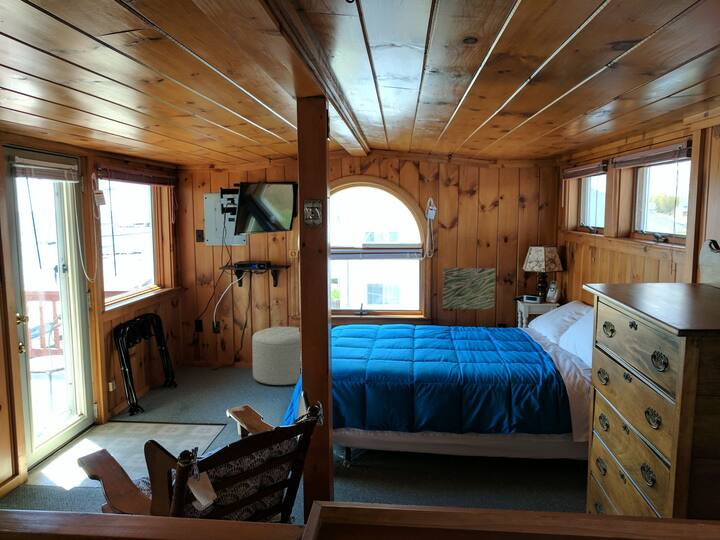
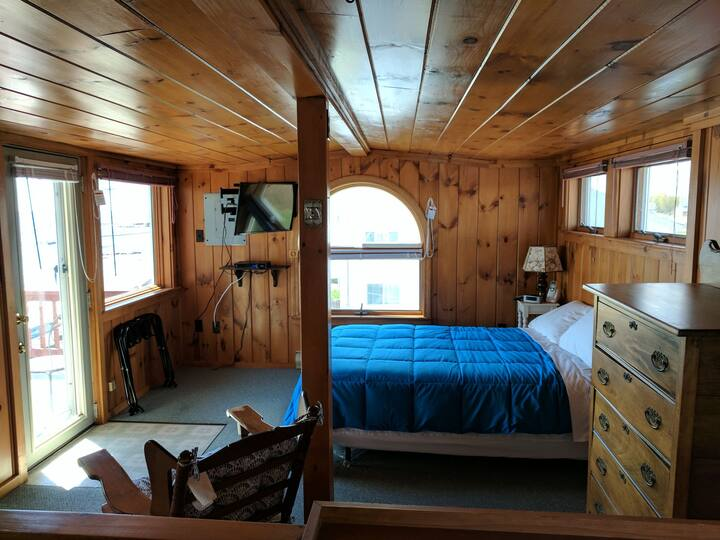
- wall art [442,267,496,310]
- ottoman [251,325,300,386]
